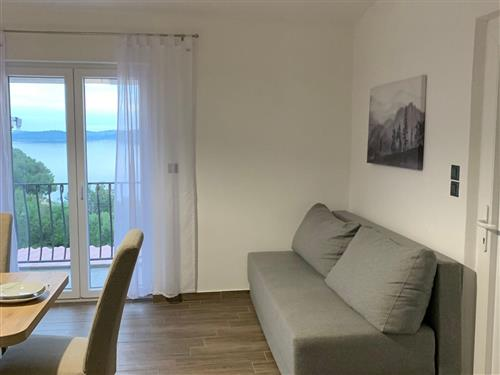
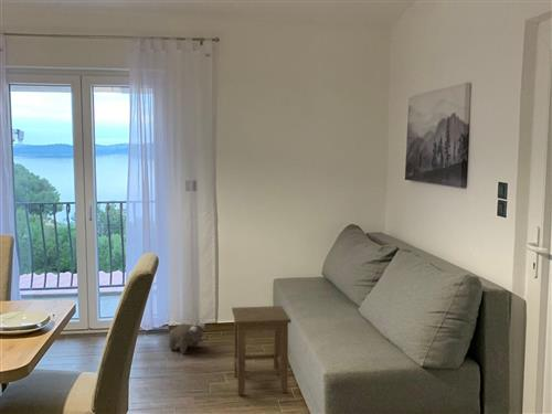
+ stool [231,305,293,396]
+ plush toy [168,322,206,354]
